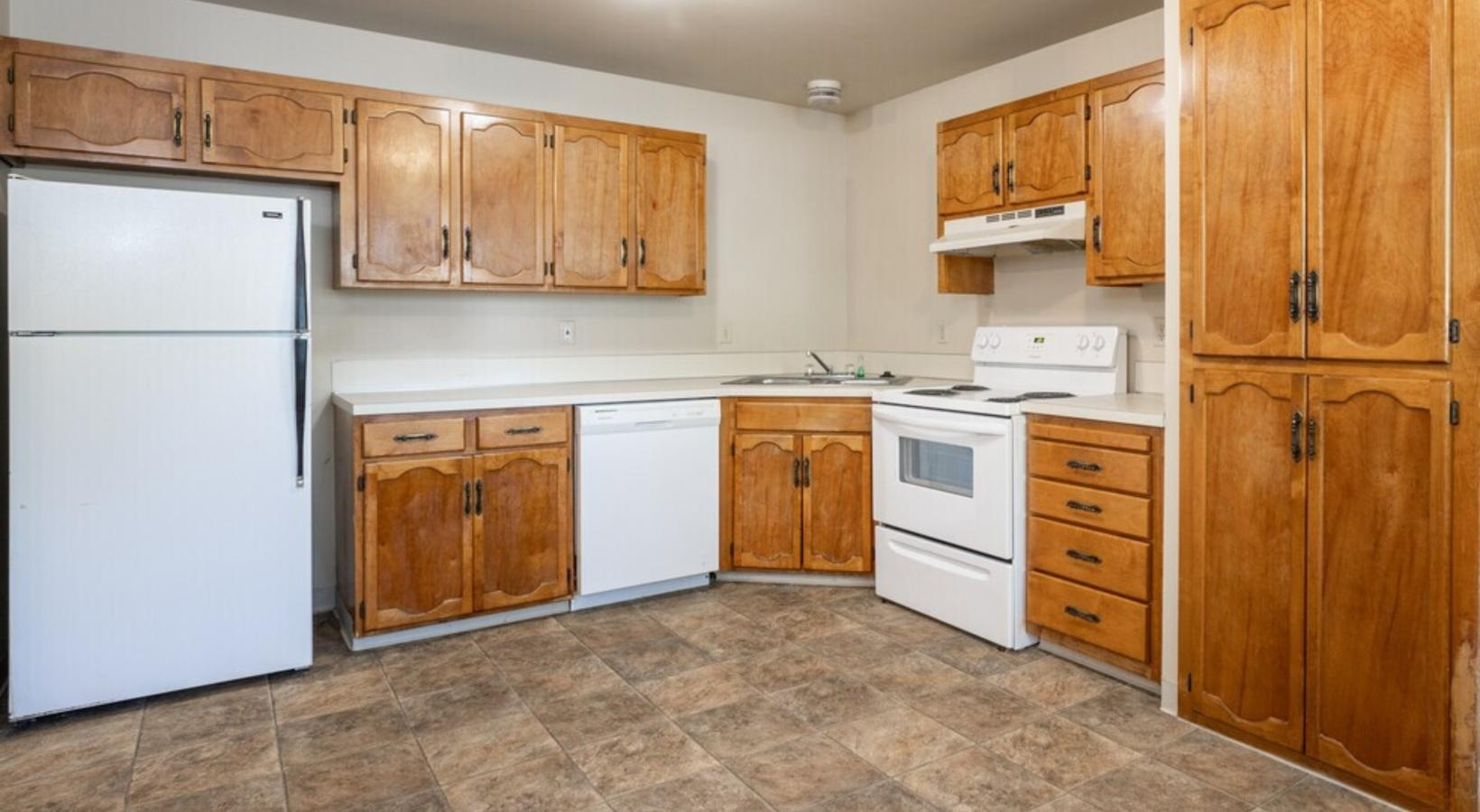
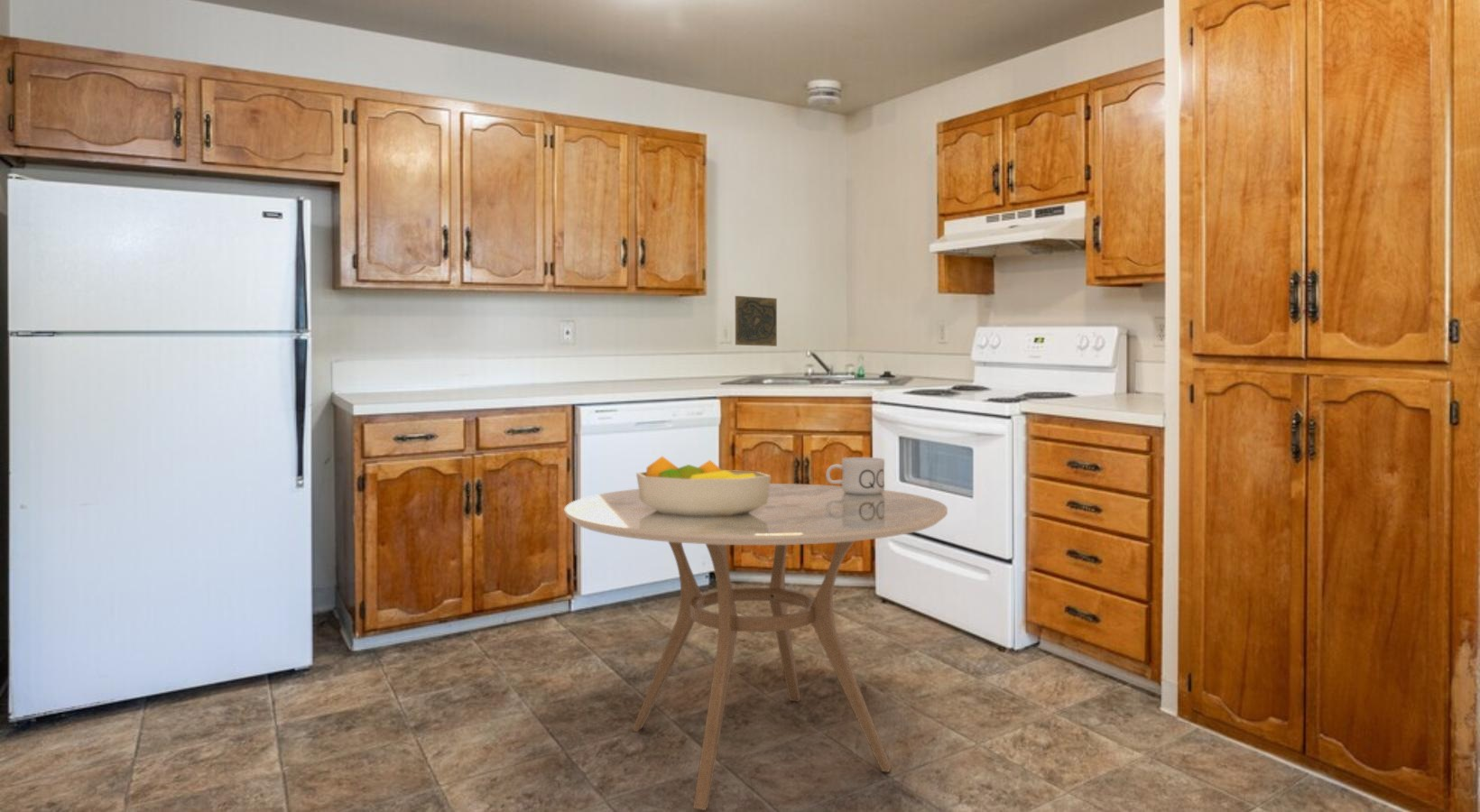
+ dining table [564,483,948,811]
+ mug [825,457,885,494]
+ decorative tile [735,295,778,347]
+ fruit bowl [635,456,772,516]
